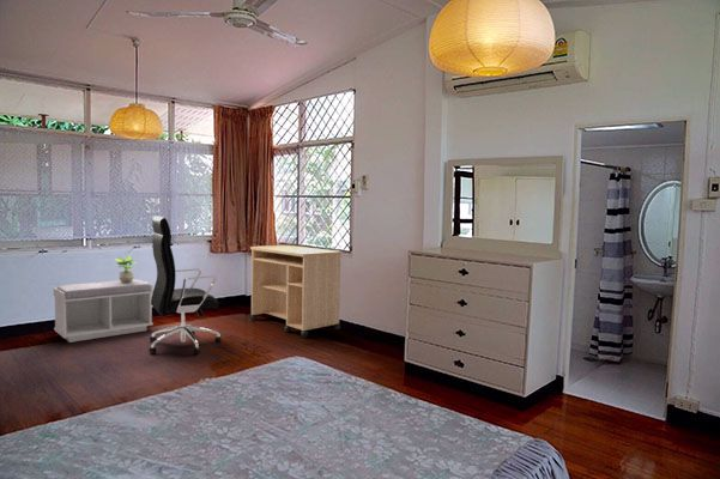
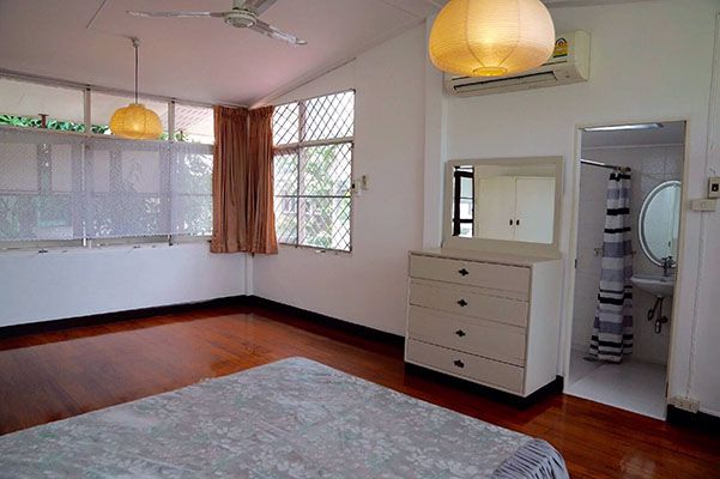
- office chair [149,214,223,354]
- desk [249,244,343,339]
- potted plant [114,254,138,283]
- bench [53,278,155,344]
